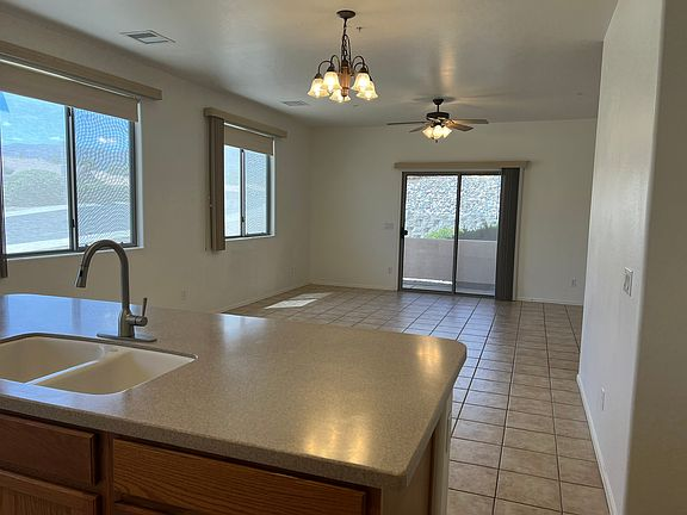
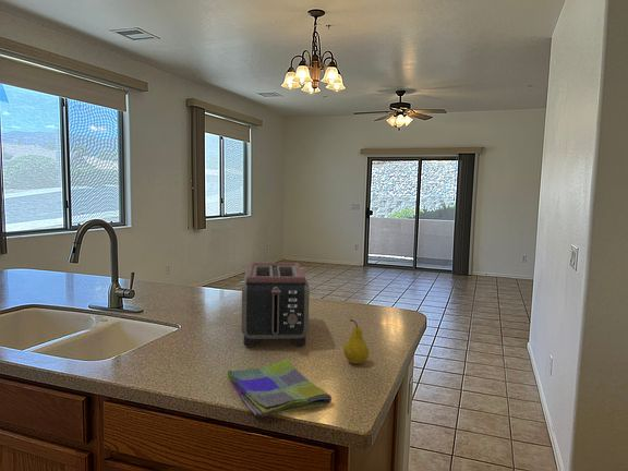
+ fruit [342,318,370,365]
+ toaster [241,262,311,348]
+ dish towel [226,359,333,418]
